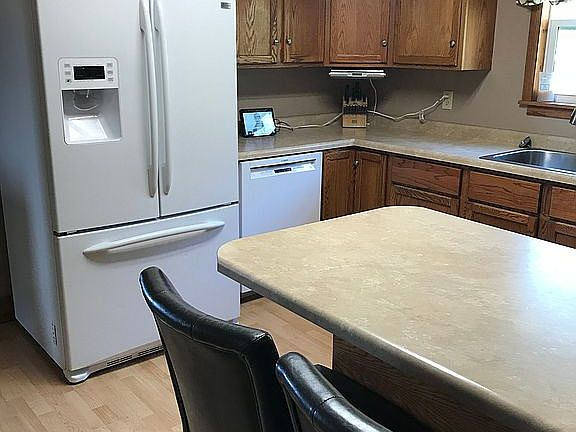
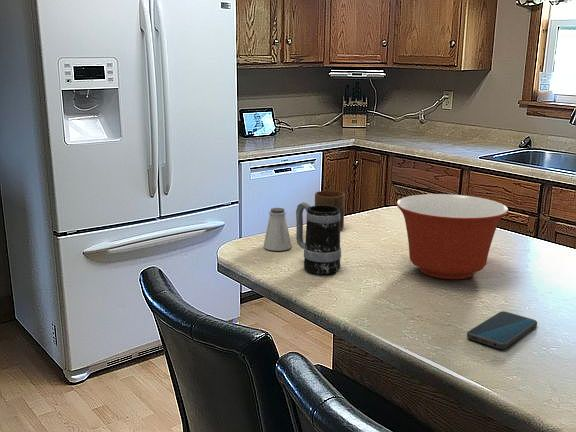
+ smartphone [466,310,538,350]
+ cup [314,190,346,231]
+ mug [295,201,342,275]
+ saltshaker [263,207,293,252]
+ mixing bowl [395,193,509,280]
